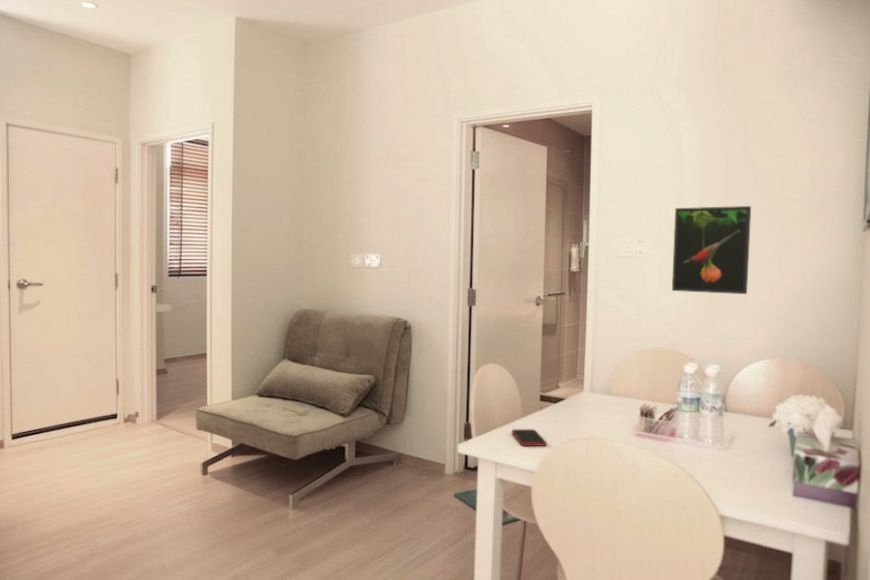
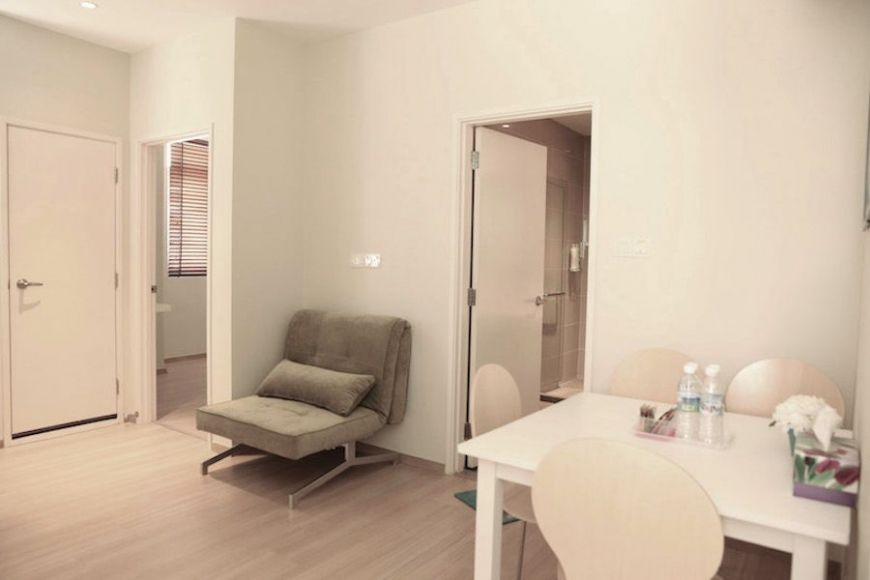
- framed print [671,205,752,295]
- cell phone [511,428,547,447]
